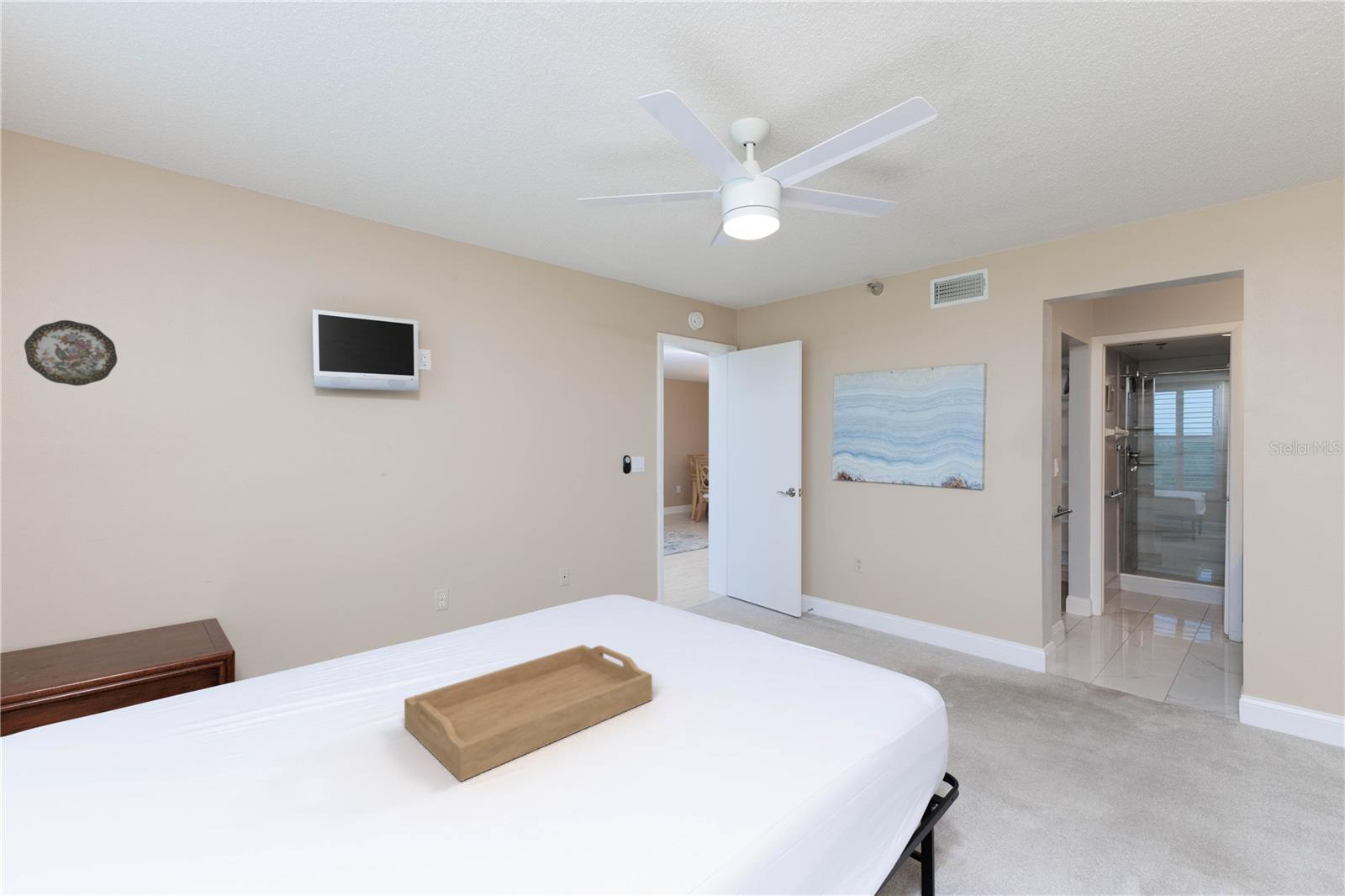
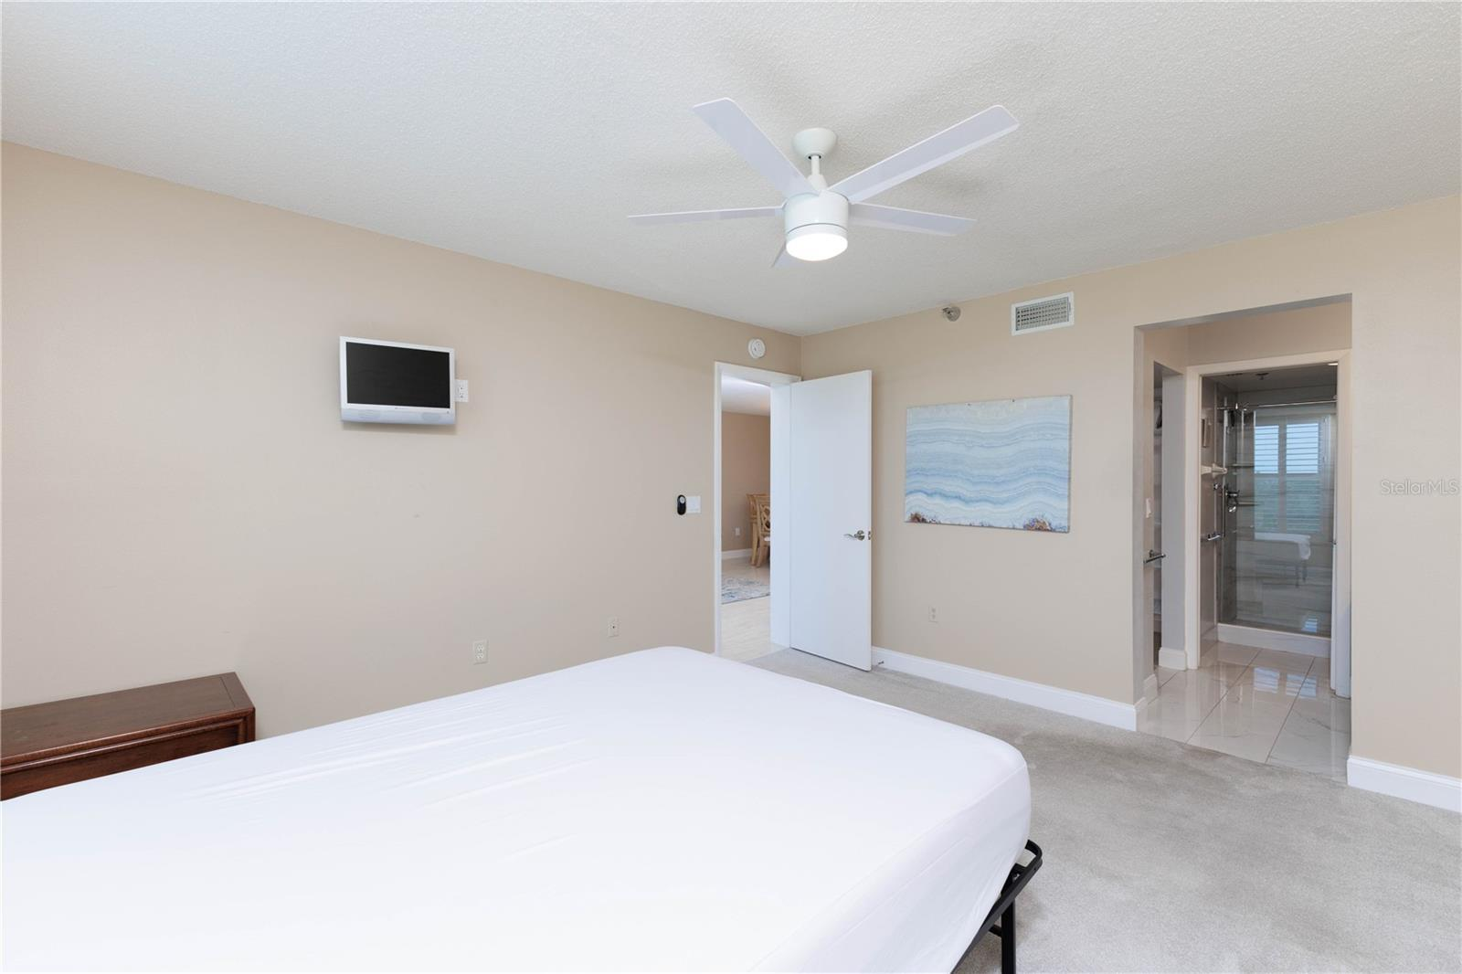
- decorative plate [24,319,119,387]
- serving tray [403,644,653,783]
